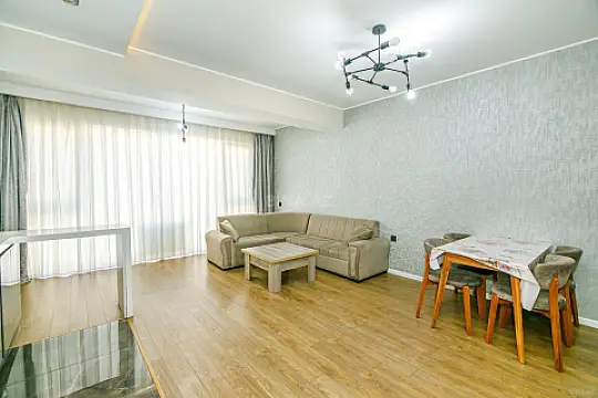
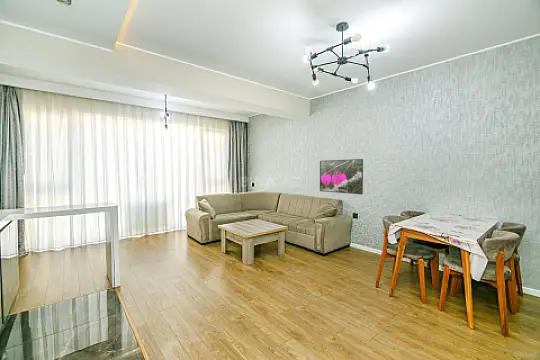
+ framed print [319,158,364,195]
